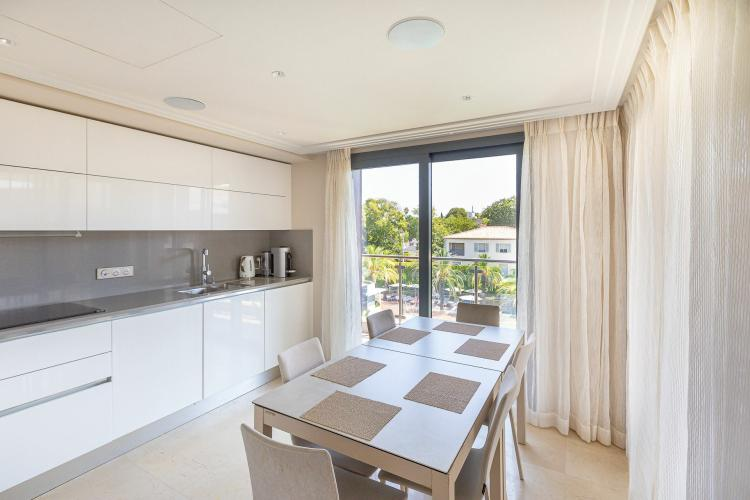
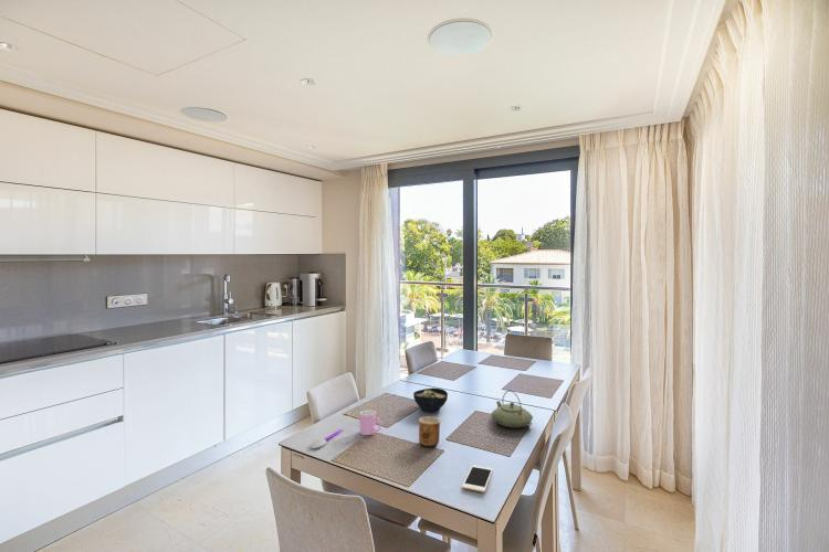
+ cup [418,415,442,447]
+ spoon [309,428,344,449]
+ cell phone [461,464,494,493]
+ teapot [490,390,534,429]
+ bowl [412,388,449,414]
+ cup [359,408,382,436]
